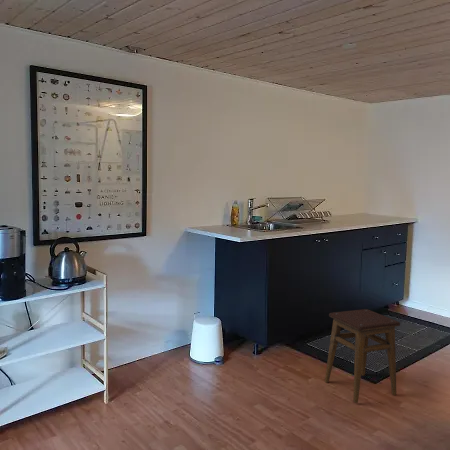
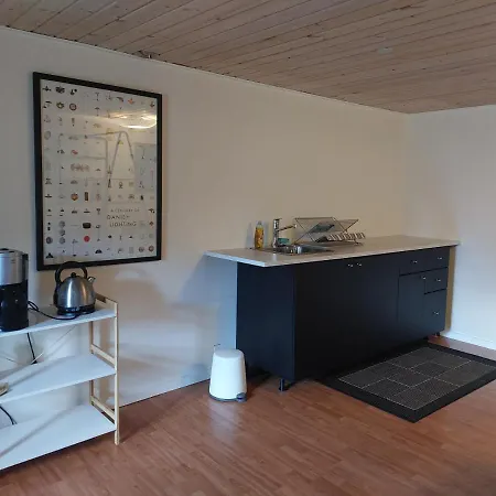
- stool [324,308,401,404]
